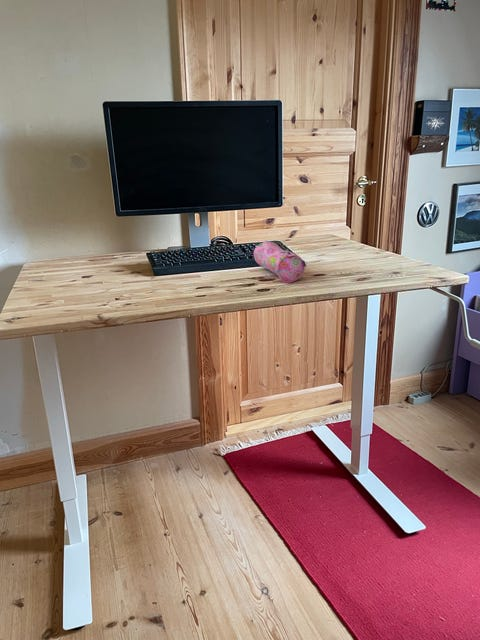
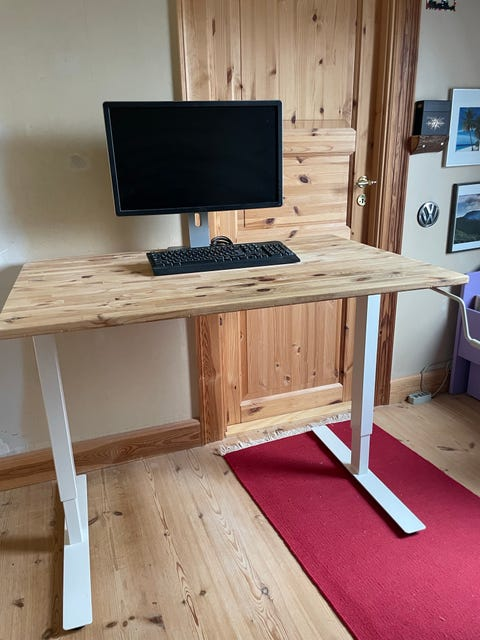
- pencil case [253,240,307,284]
